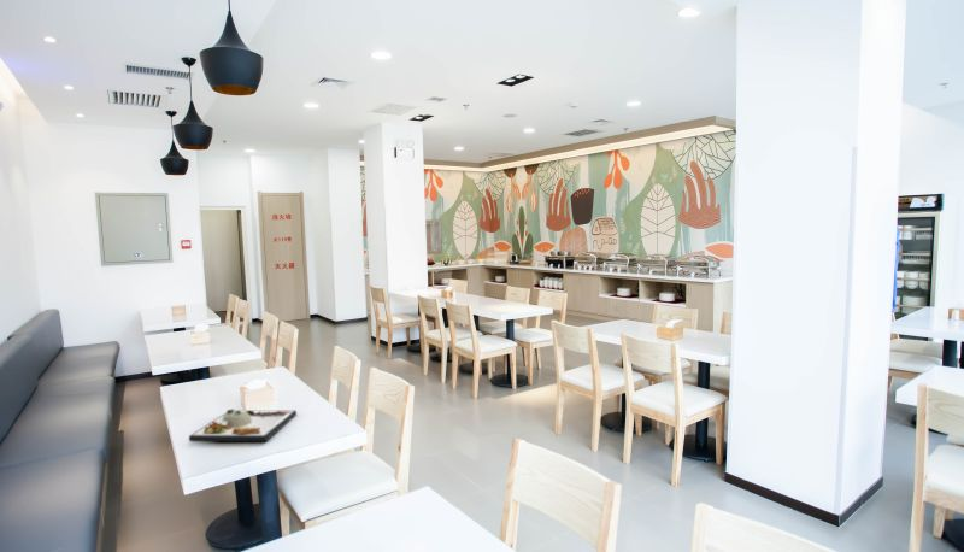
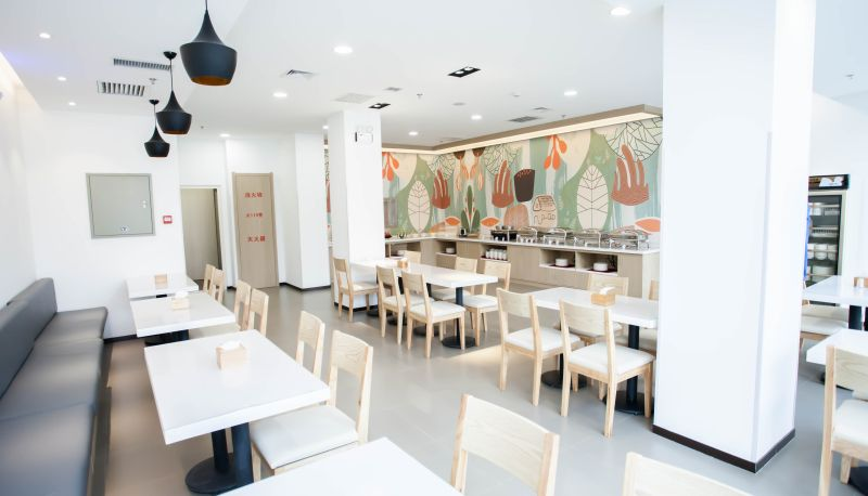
- dinner plate [188,407,298,442]
